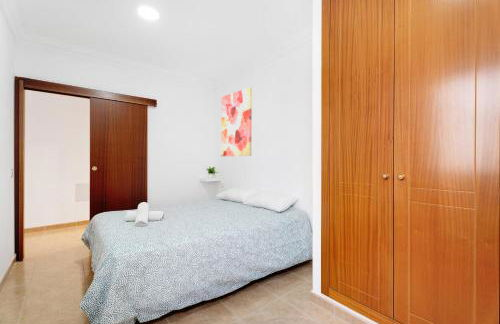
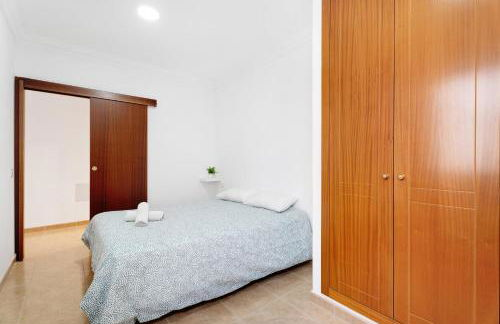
- wall art [220,86,253,157]
